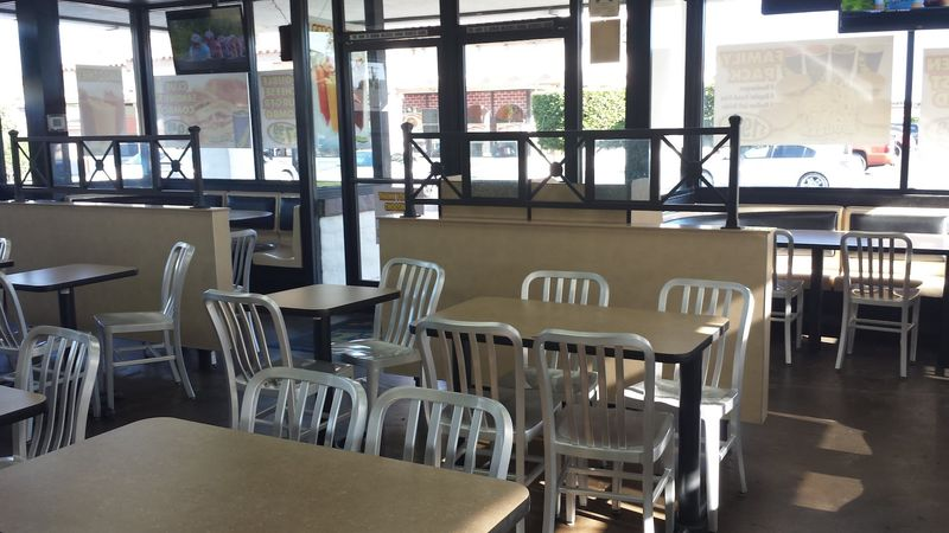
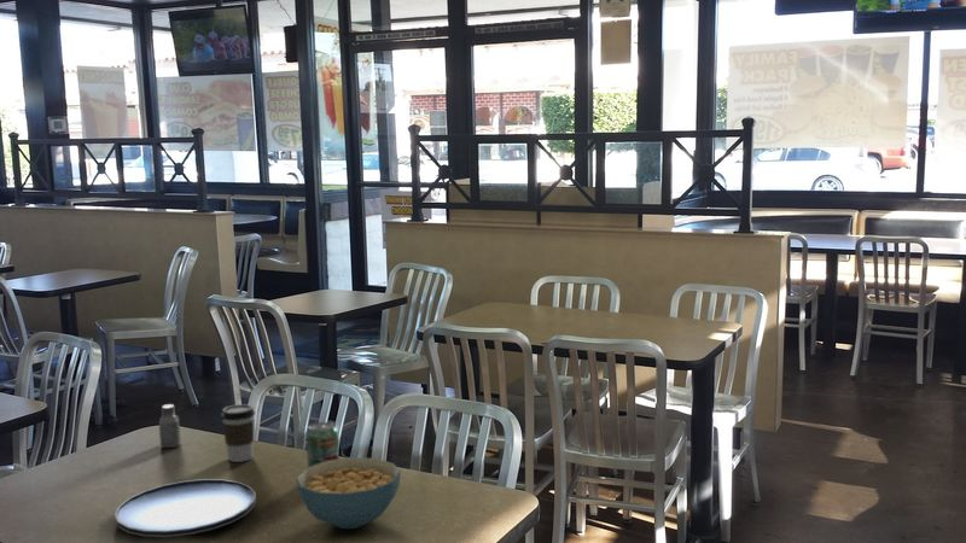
+ cereal bowl [295,456,402,530]
+ plate [114,478,257,538]
+ coffee cup [220,403,256,463]
+ saltshaker [158,403,181,449]
+ beverage can [305,421,341,468]
